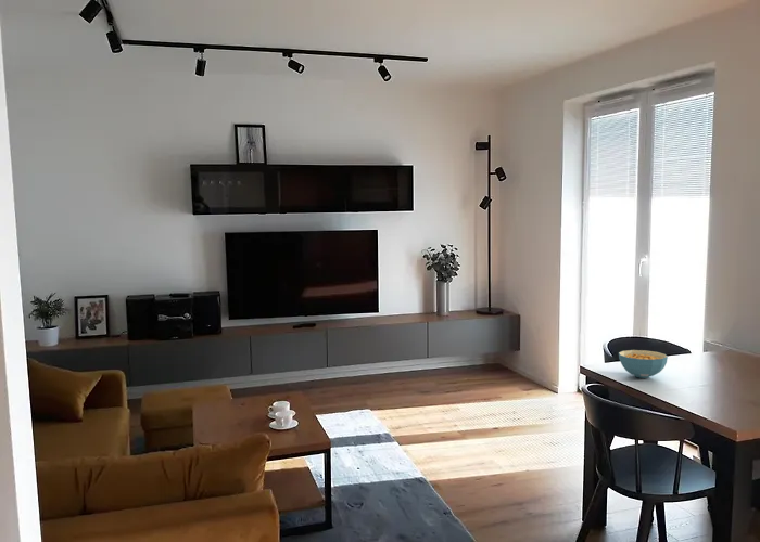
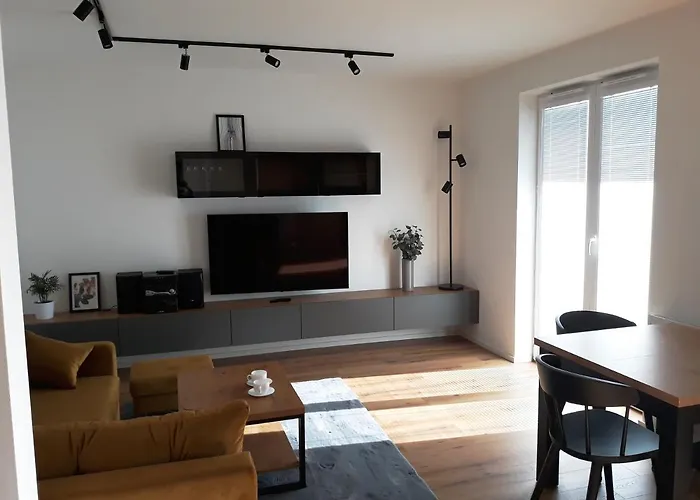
- cereal bowl [618,349,669,379]
